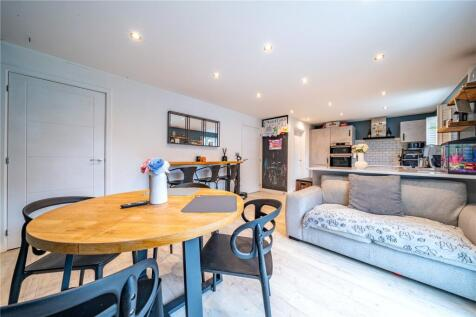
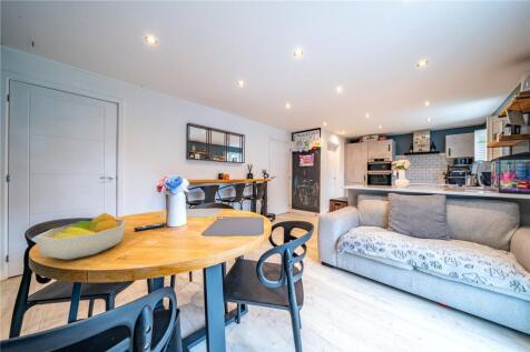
+ fruit bowl [36,212,127,261]
